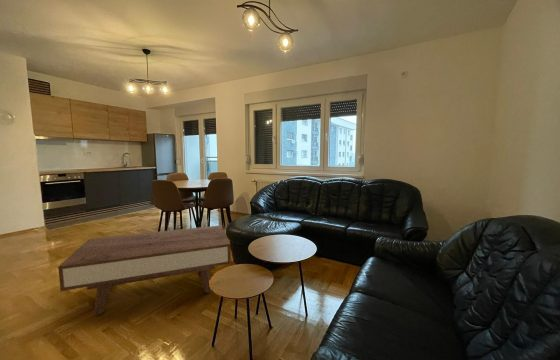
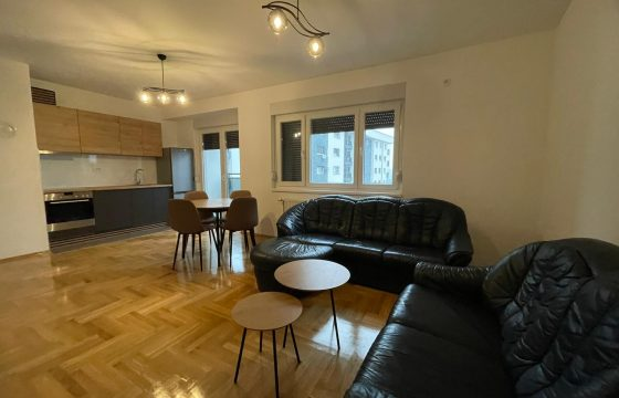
- coffee table [57,224,232,317]
